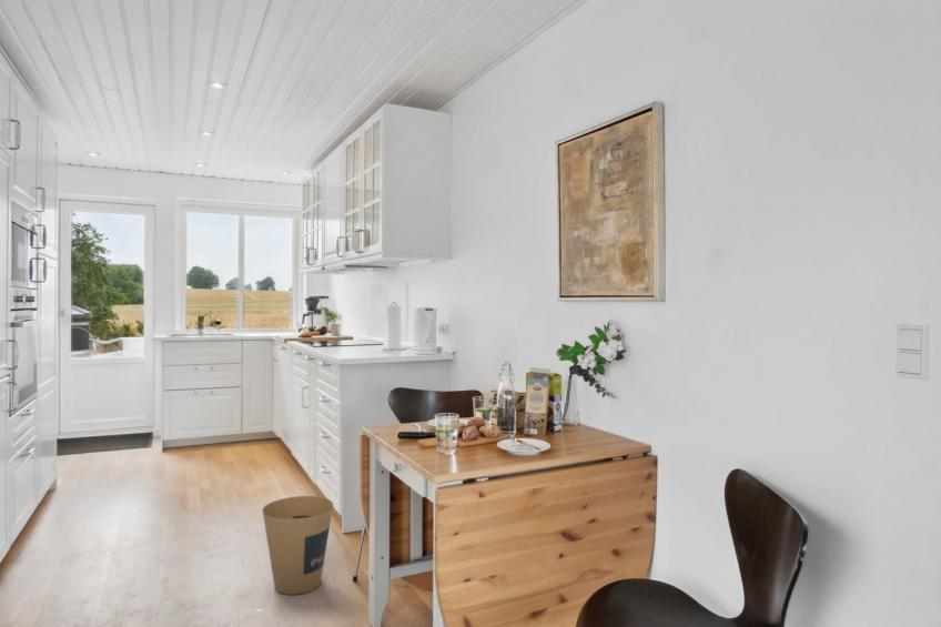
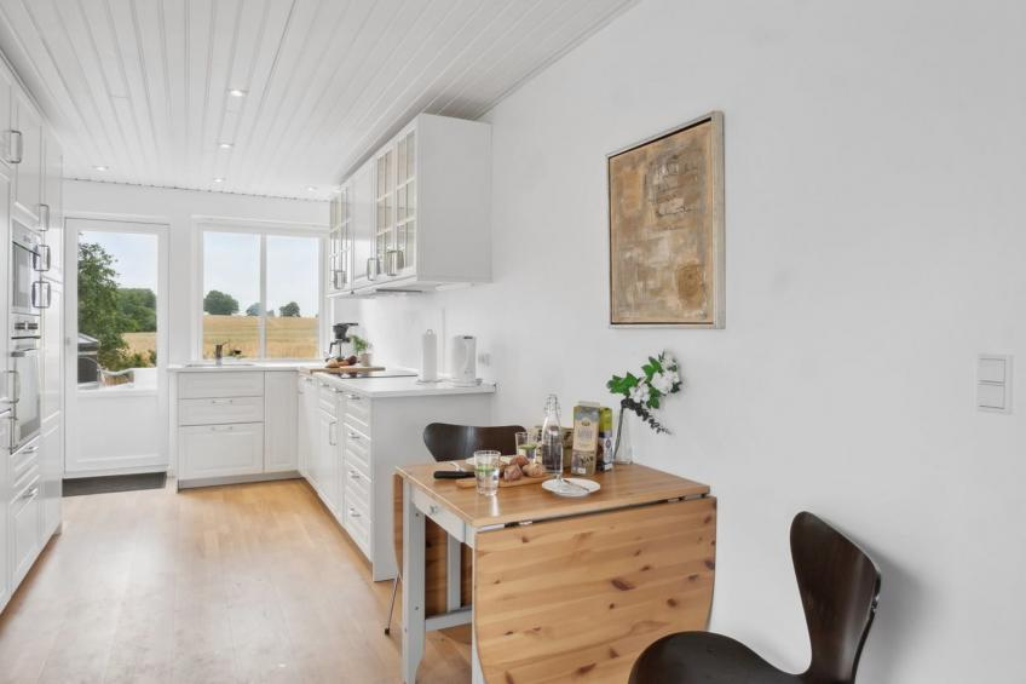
- trash can [262,495,334,596]
